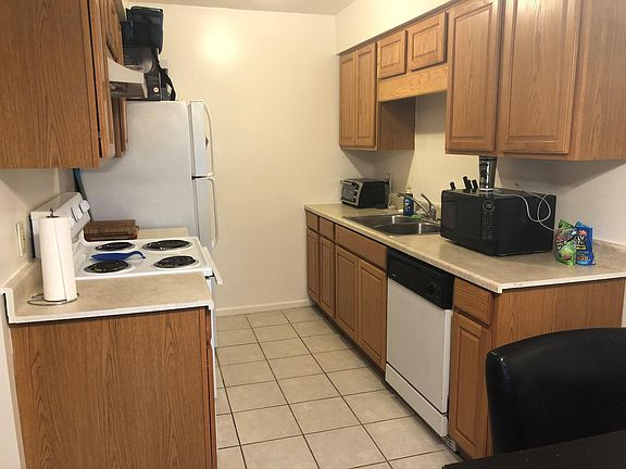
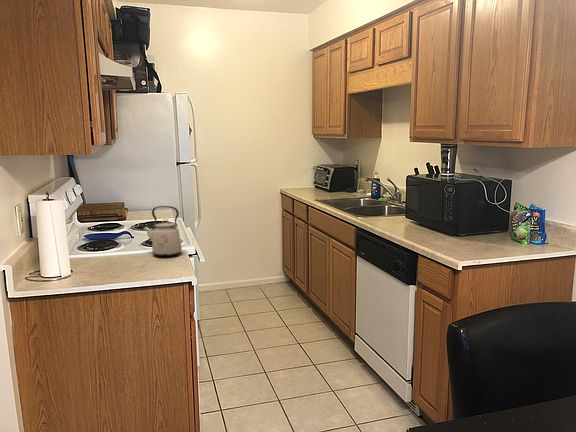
+ kettle [142,205,183,257]
